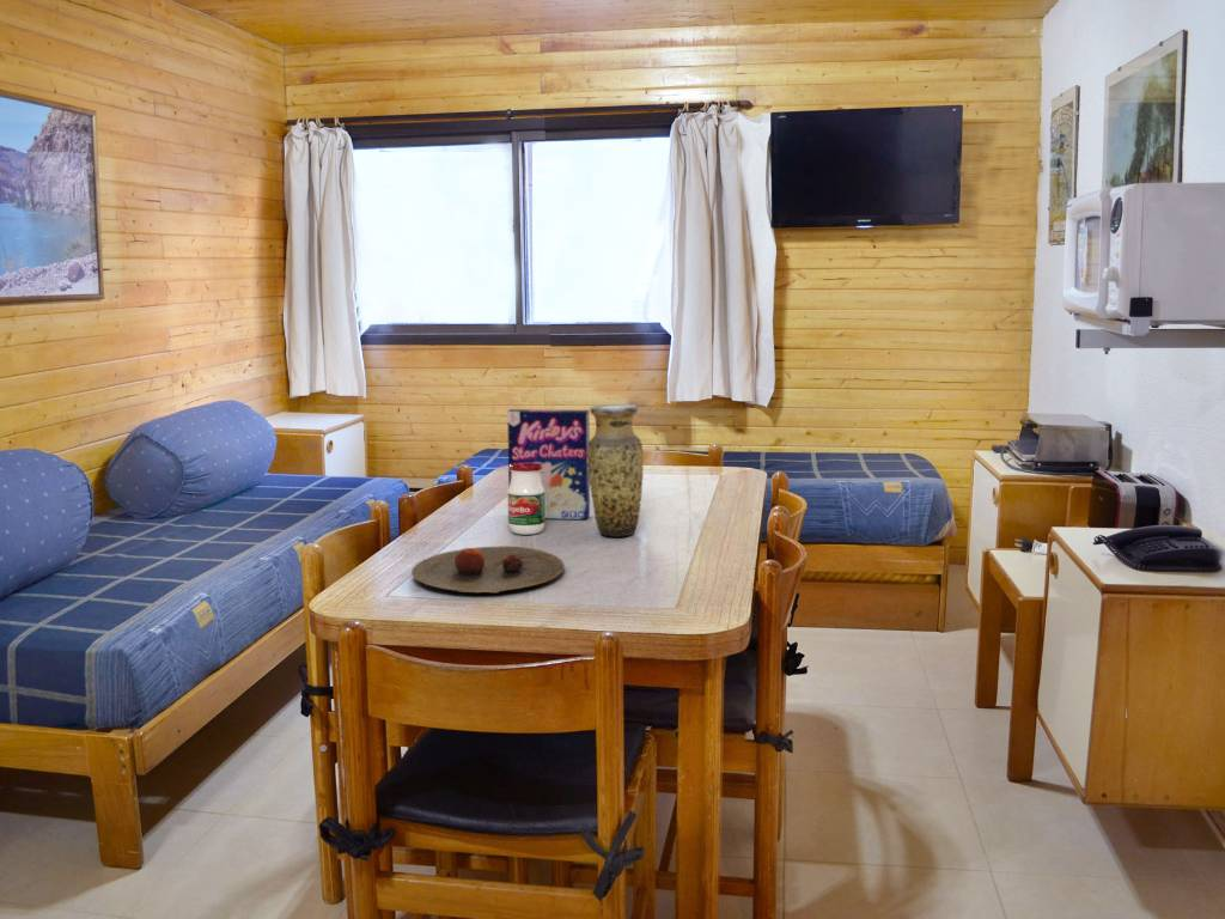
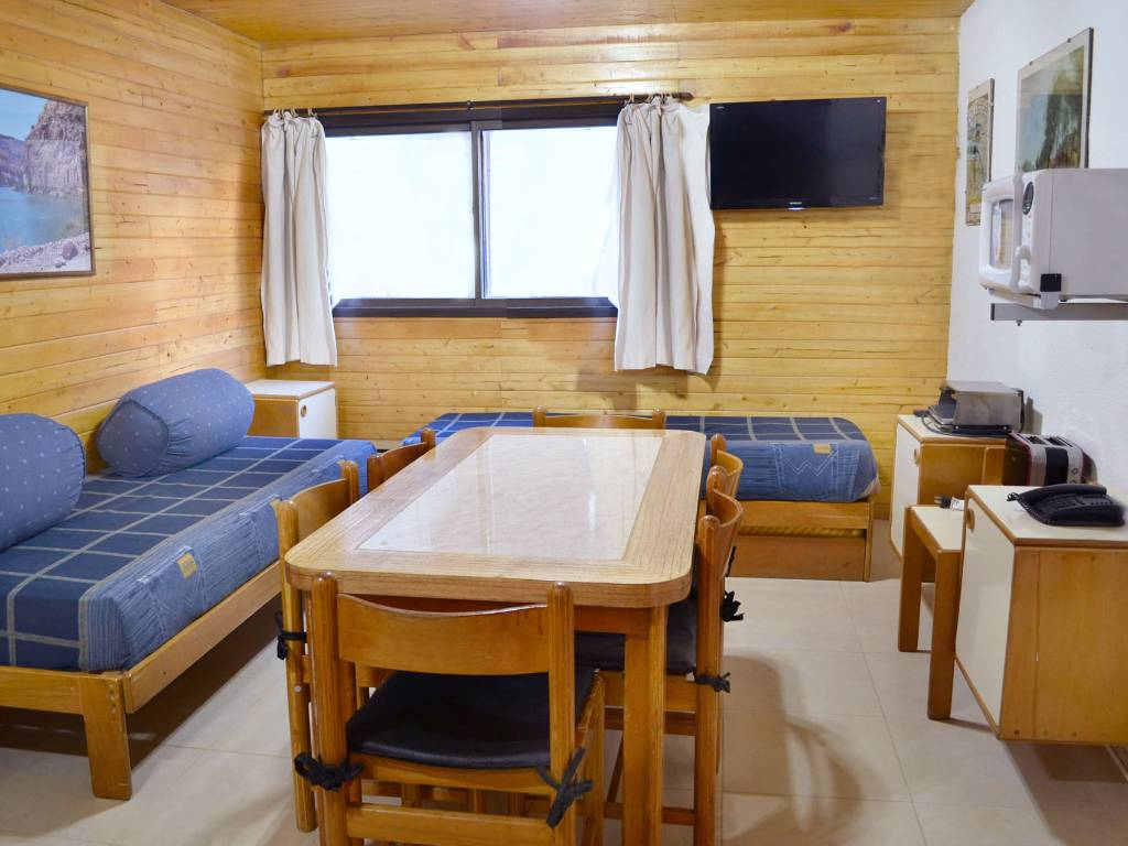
- cereal box [506,408,591,521]
- jar [506,463,547,536]
- plate [410,546,566,594]
- vase [587,403,645,538]
